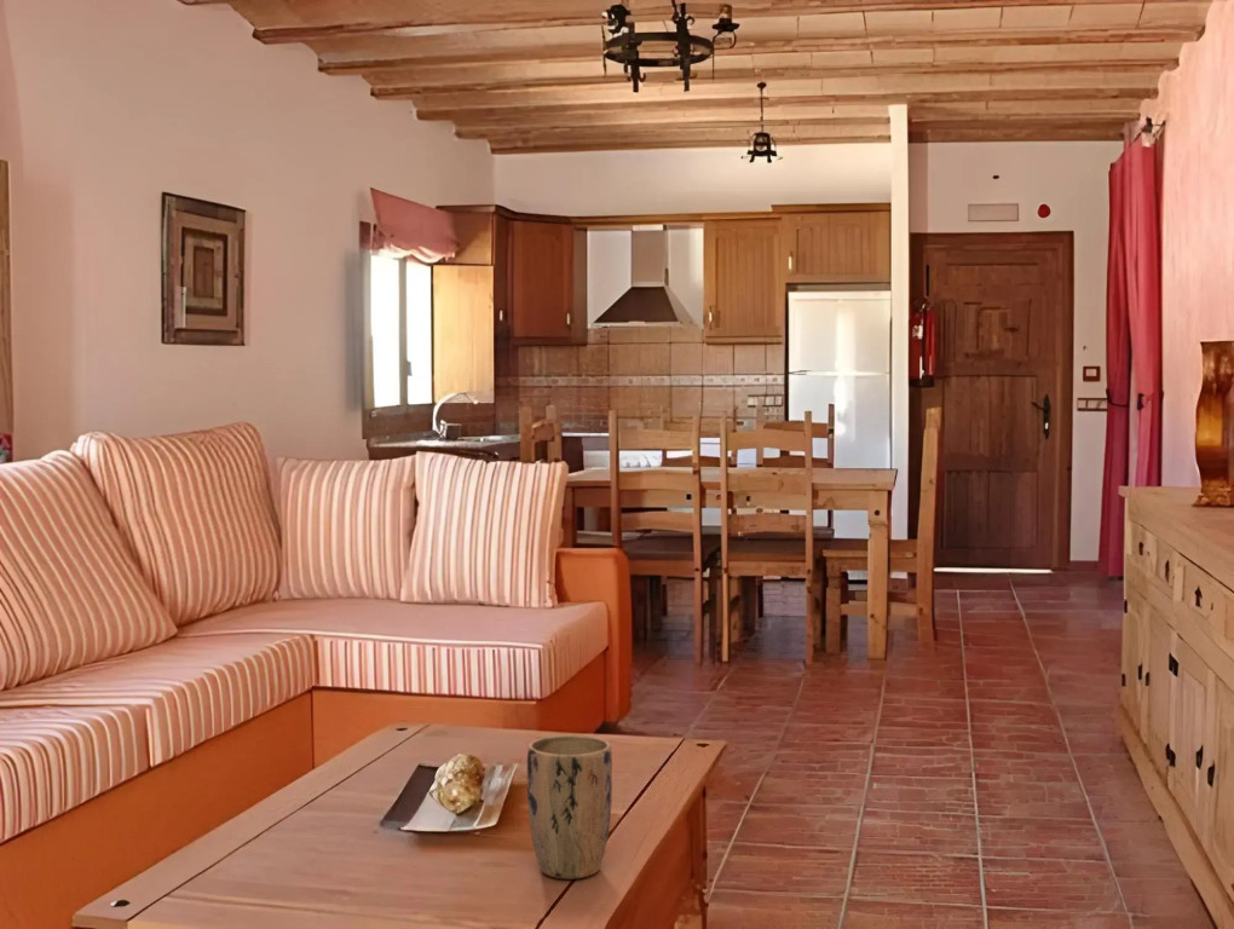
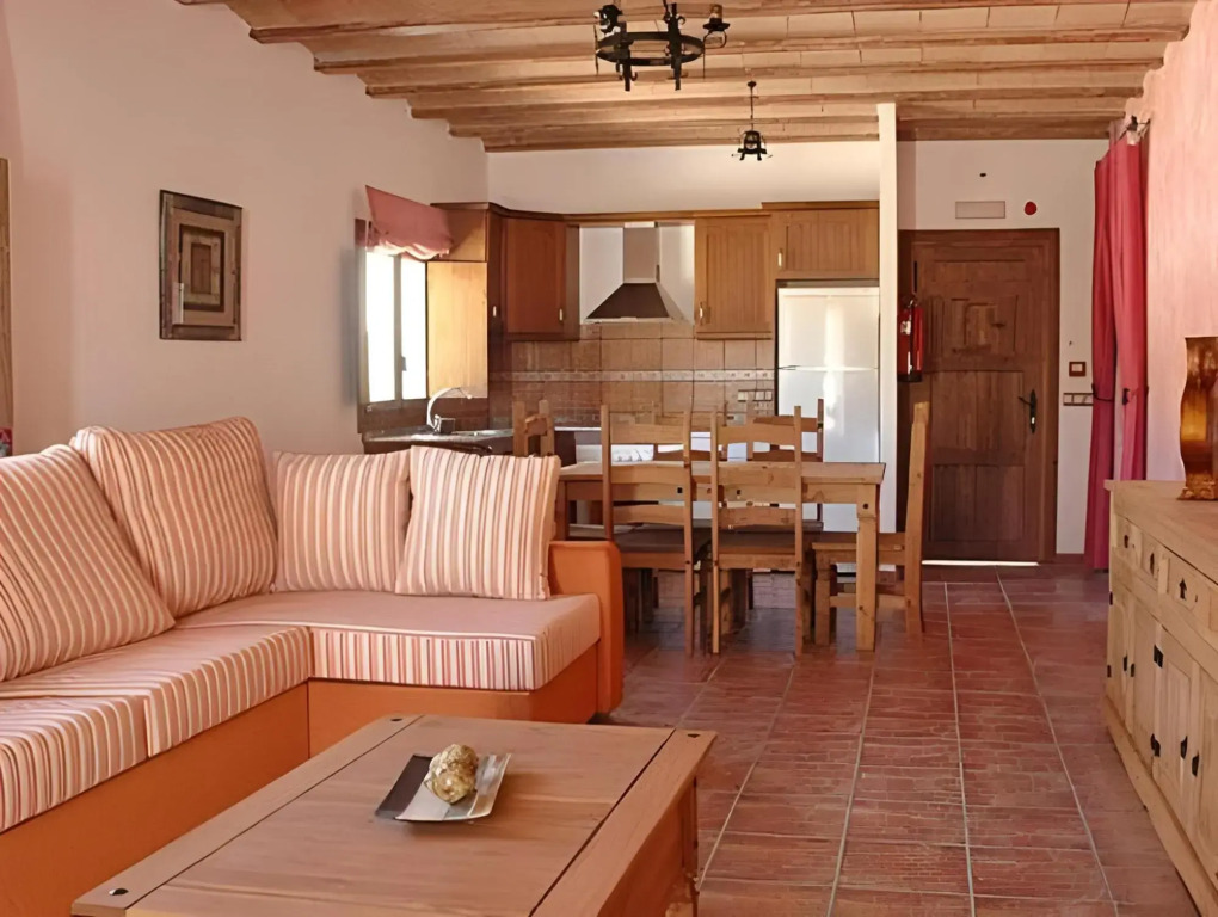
- plant pot [526,734,613,881]
